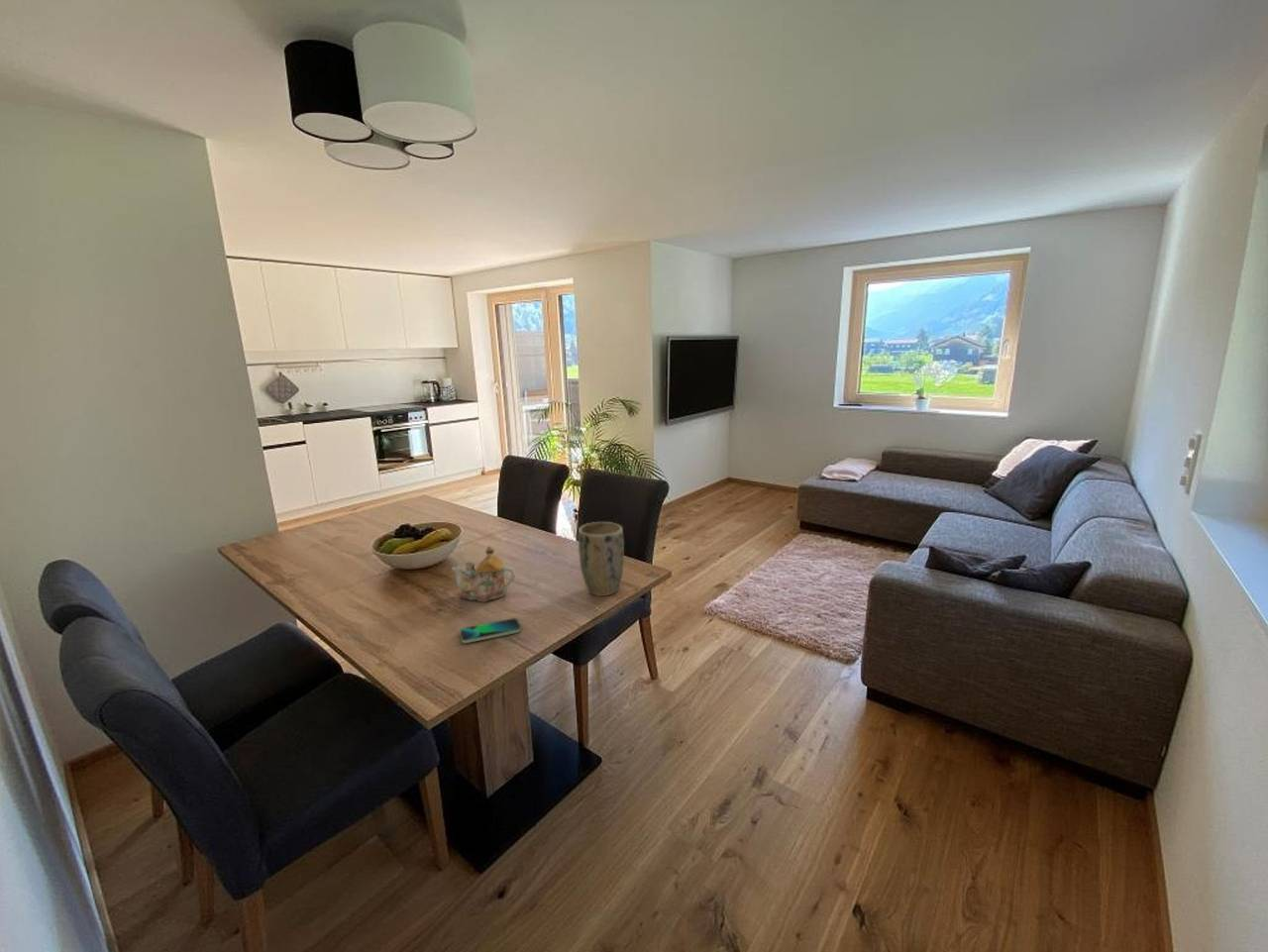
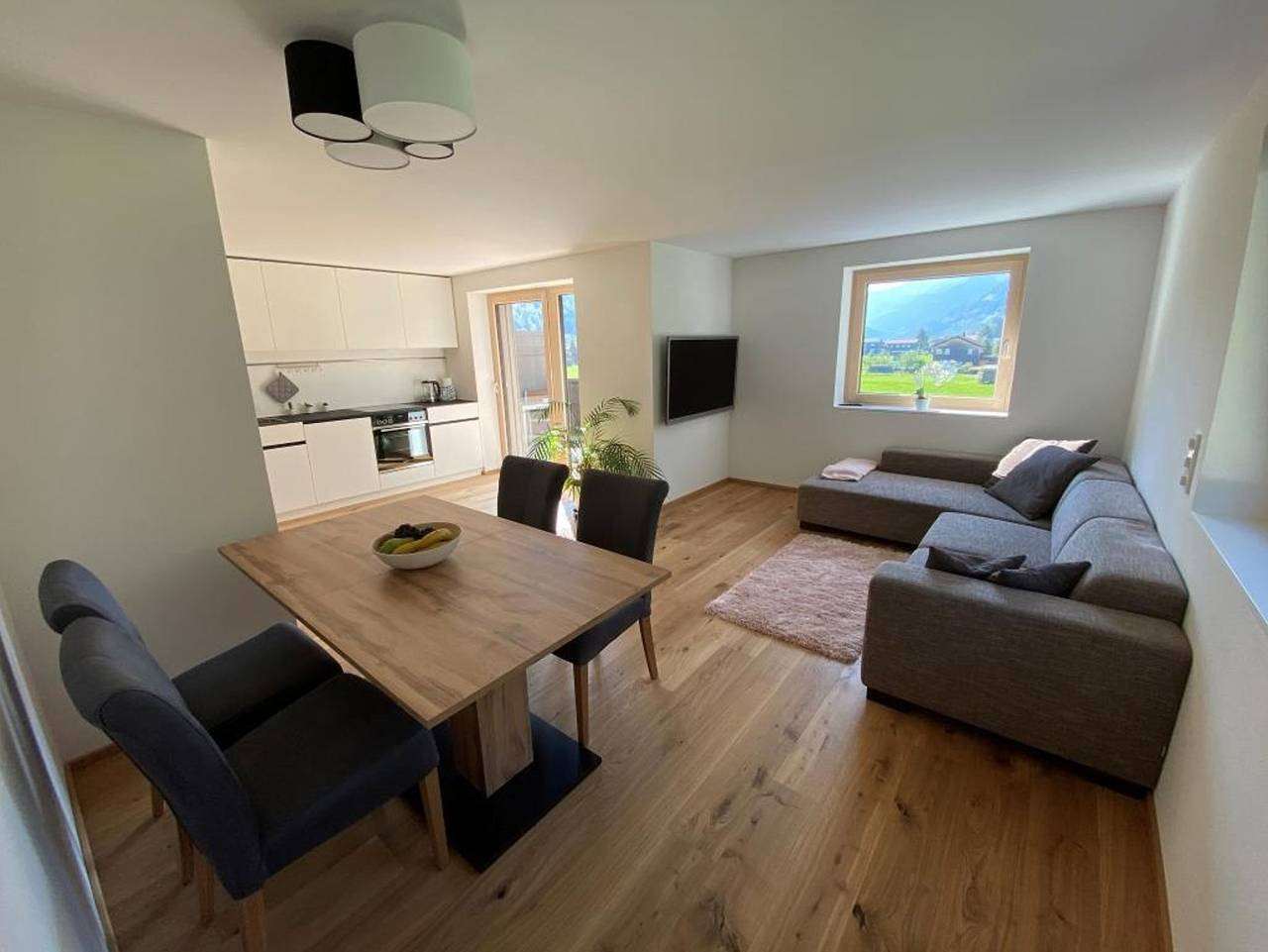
- plant pot [578,521,625,597]
- smartphone [459,617,522,644]
- teapot [451,545,516,602]
